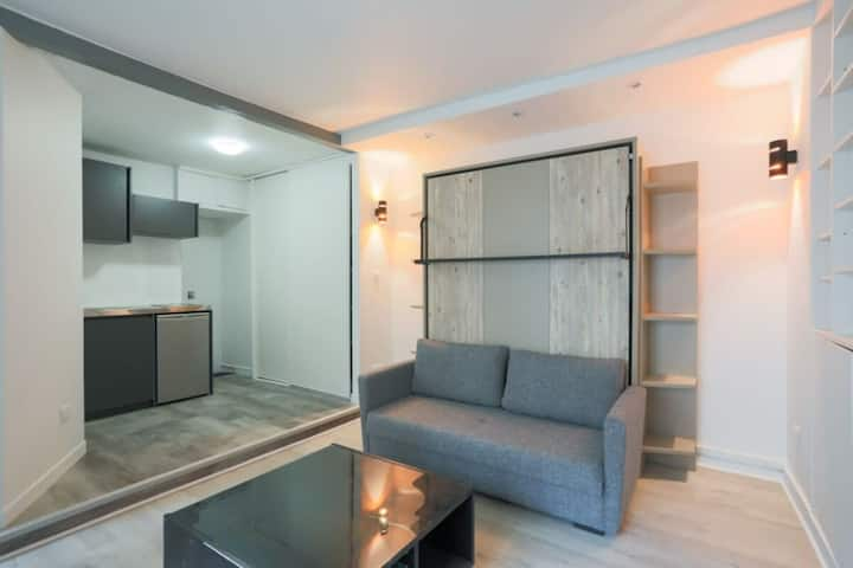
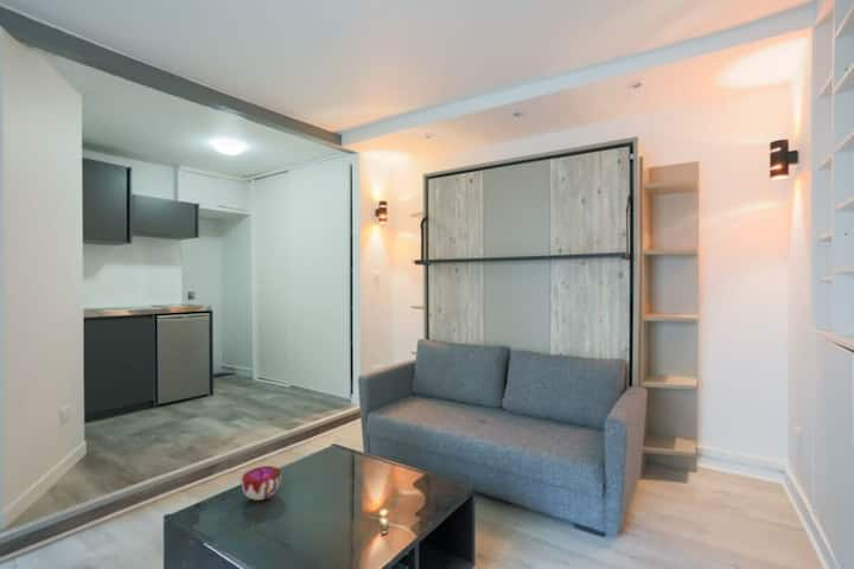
+ decorative bowl [240,465,282,501]
